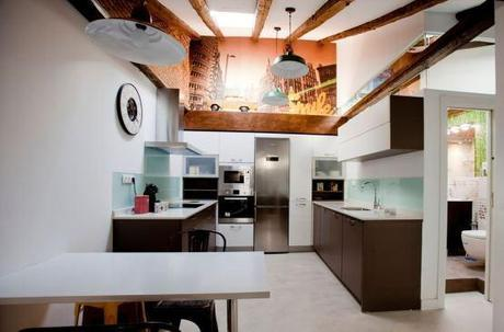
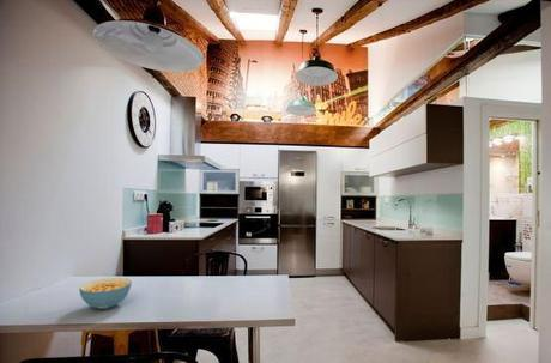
+ cereal bowl [78,277,133,310]
